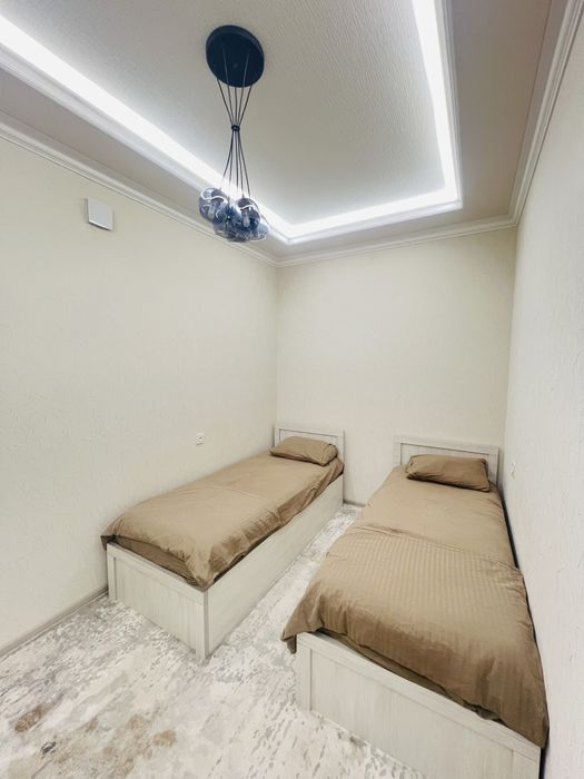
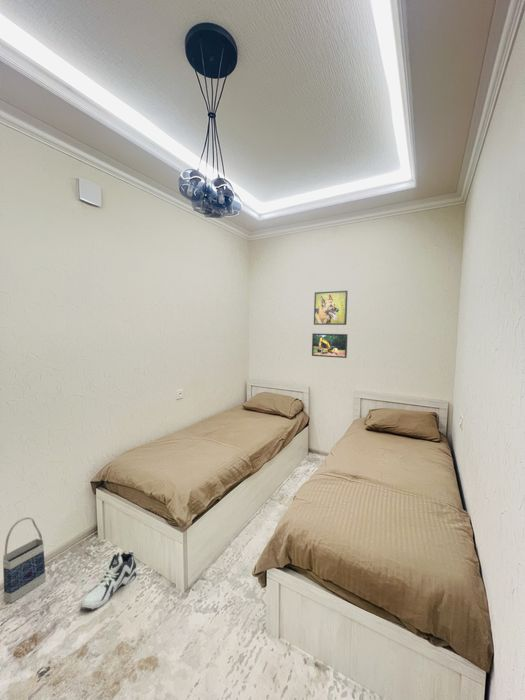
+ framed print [313,290,349,326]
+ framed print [311,332,348,359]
+ bag [2,516,47,604]
+ sneaker [80,549,138,611]
